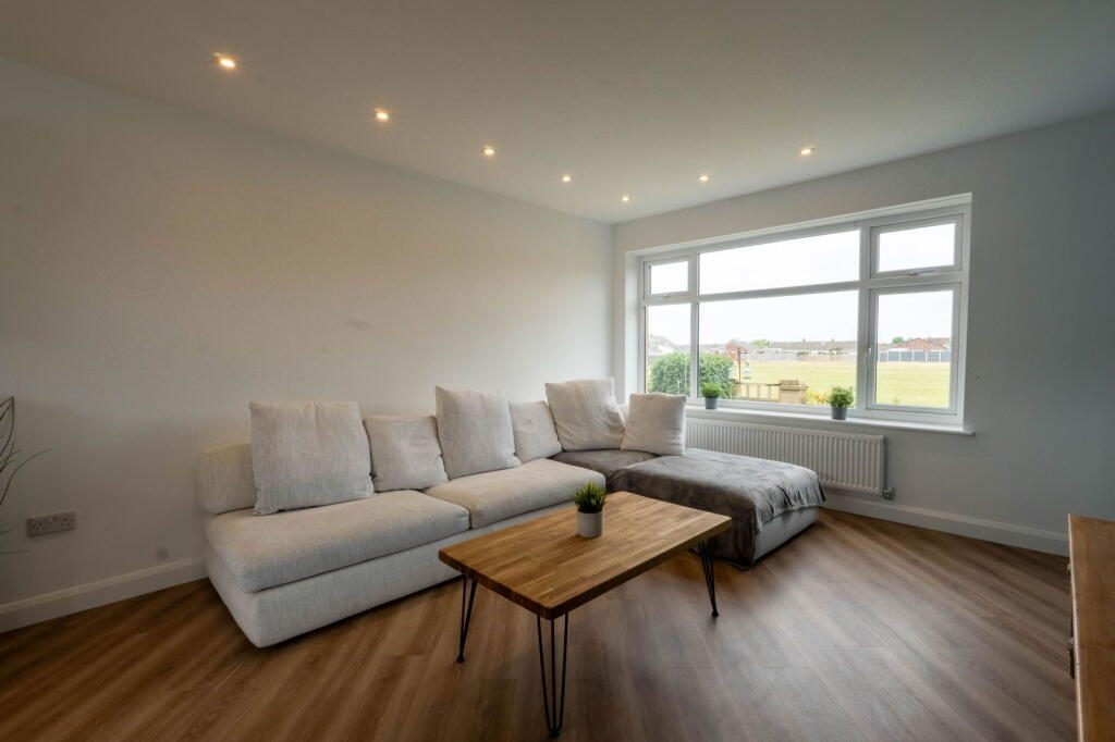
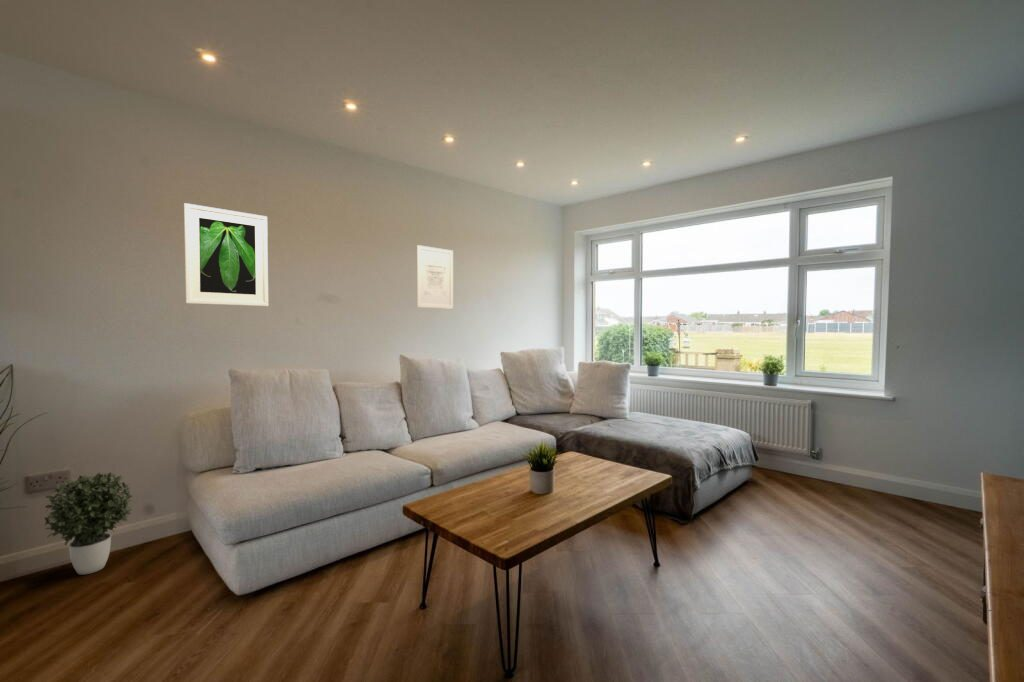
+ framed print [183,202,269,307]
+ potted plant [43,471,134,576]
+ wall art [416,244,454,310]
